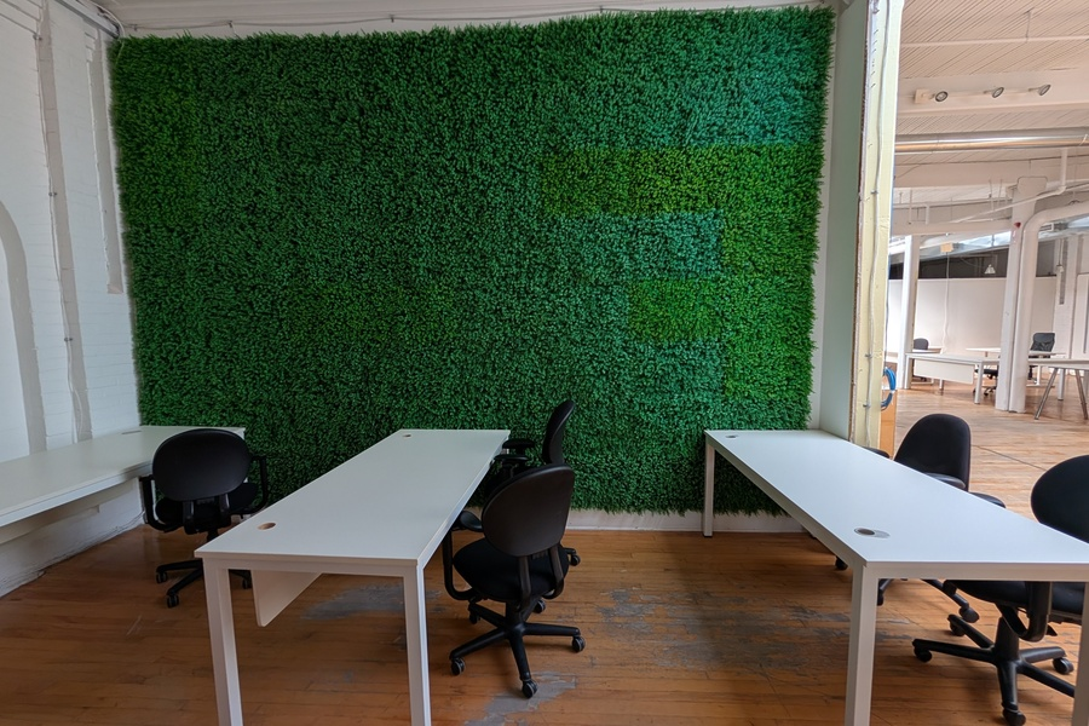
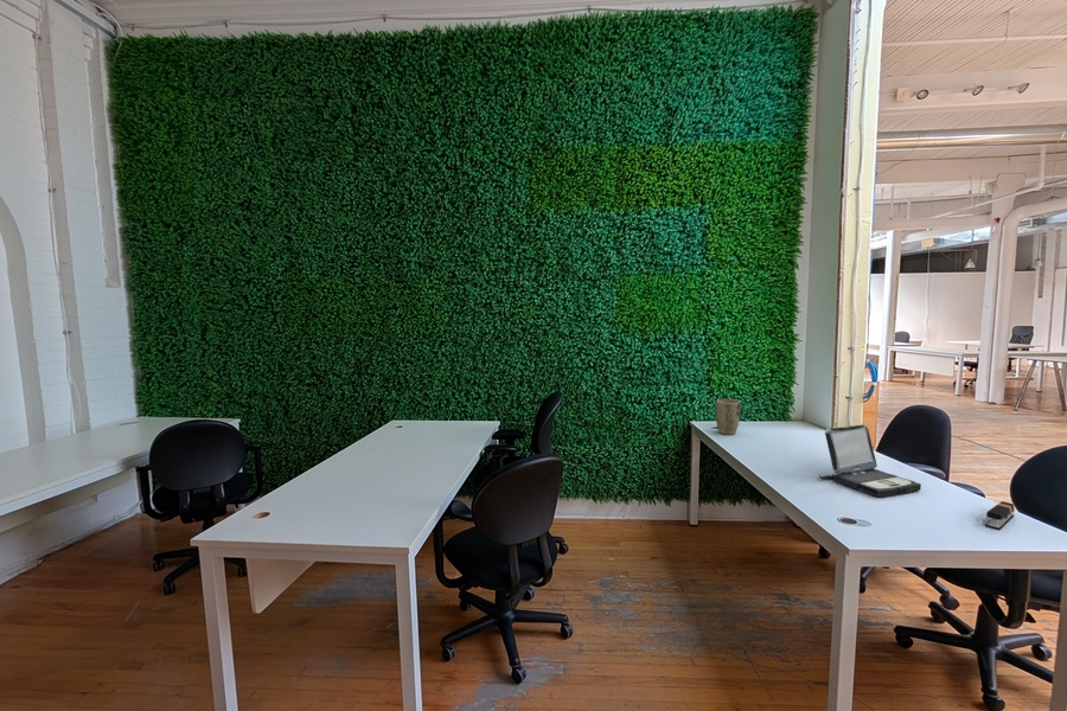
+ stapler [984,500,1015,531]
+ plant pot [715,398,741,436]
+ laptop [818,423,922,499]
